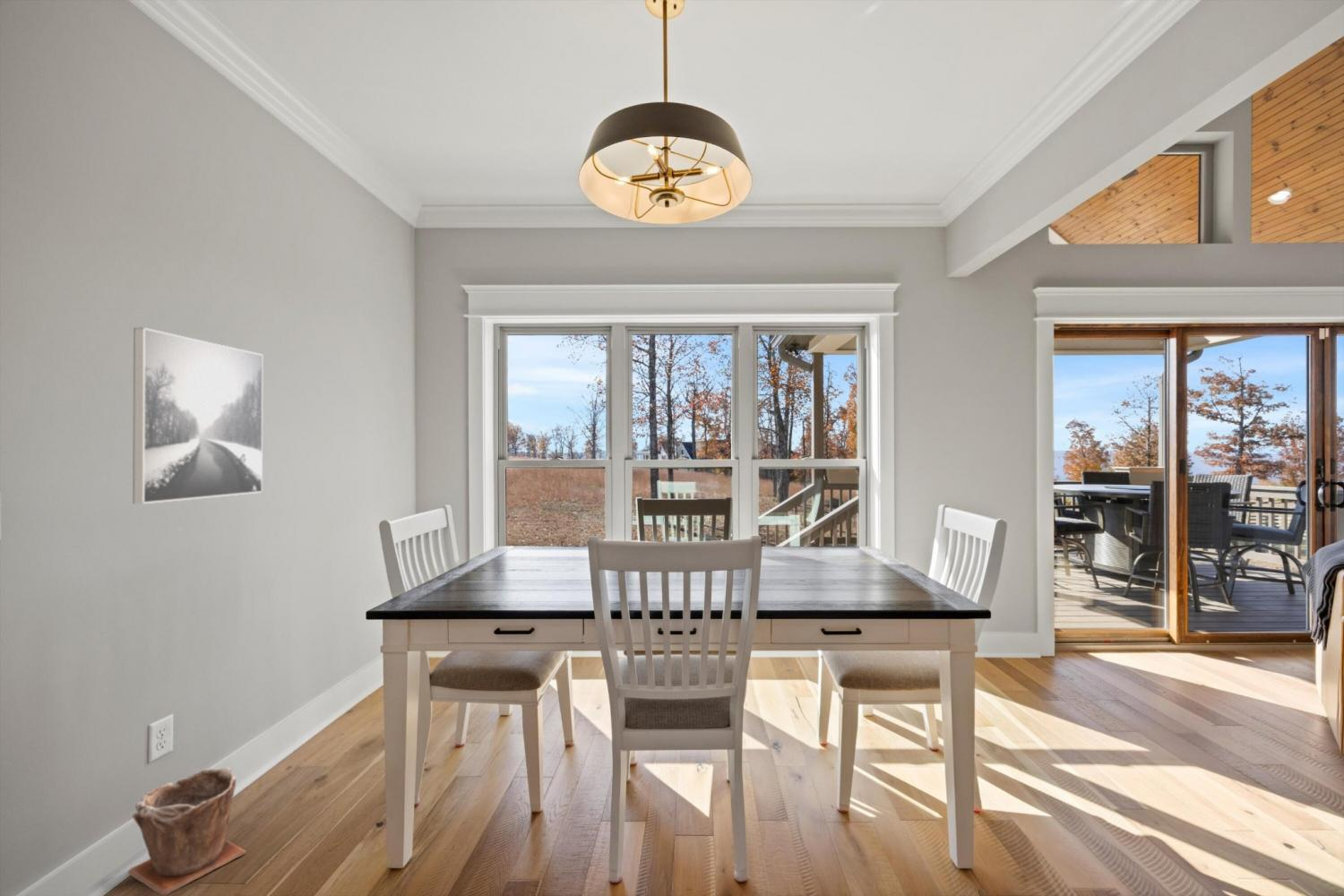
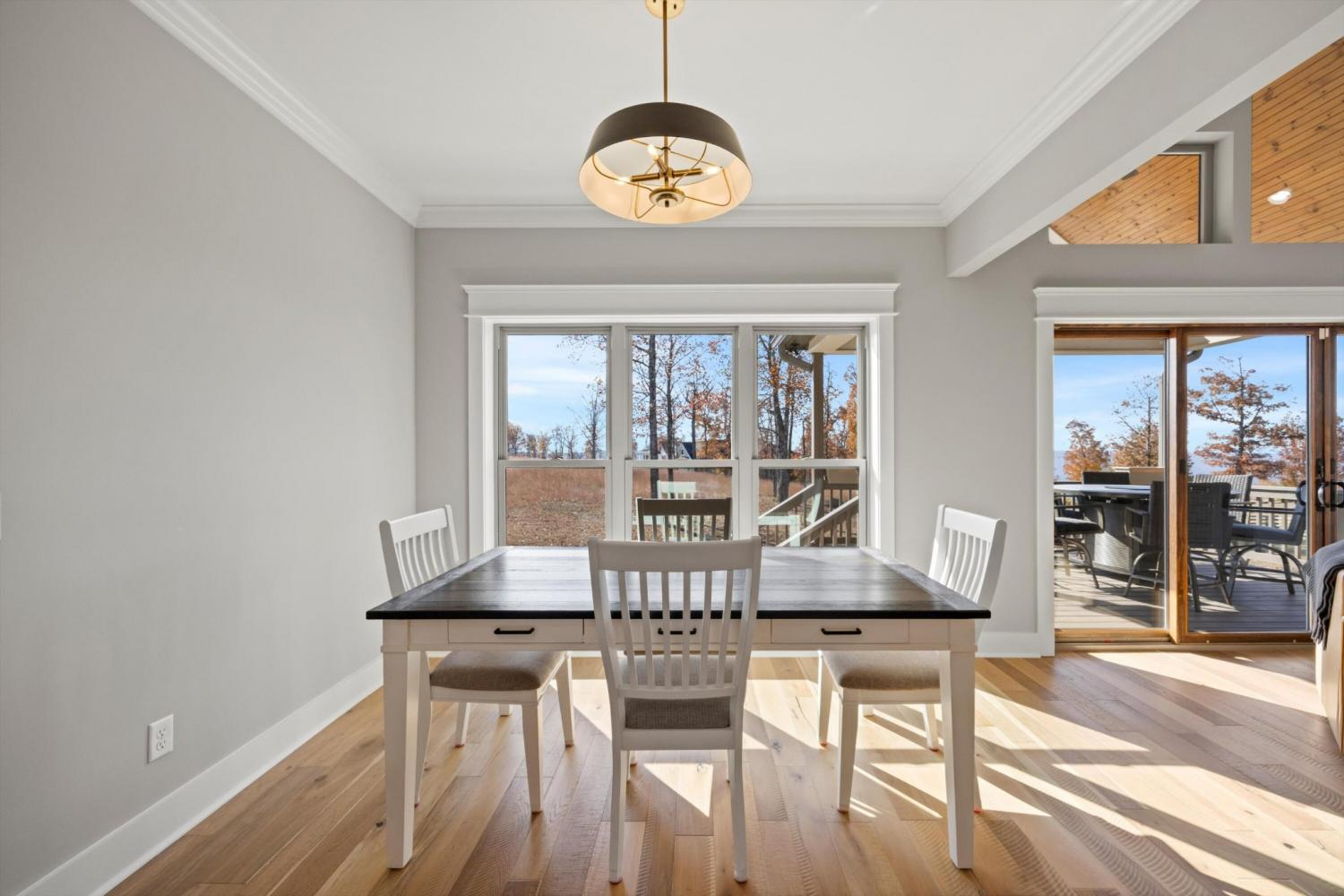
- plant pot [127,766,247,896]
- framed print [132,327,263,504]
